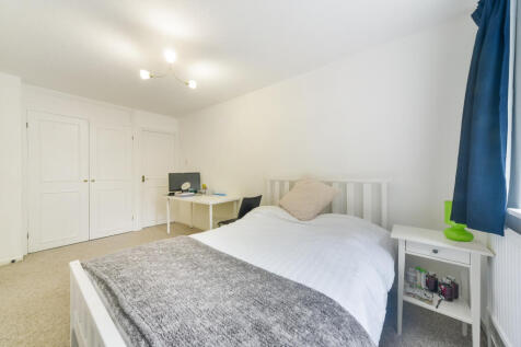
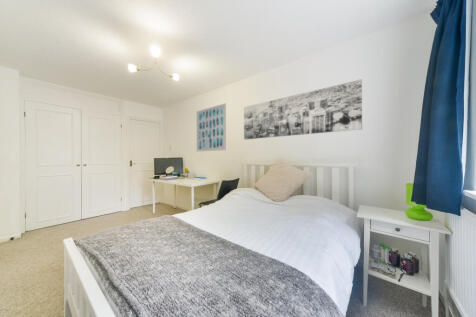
+ wall art [196,102,227,152]
+ wall art [243,78,363,141]
